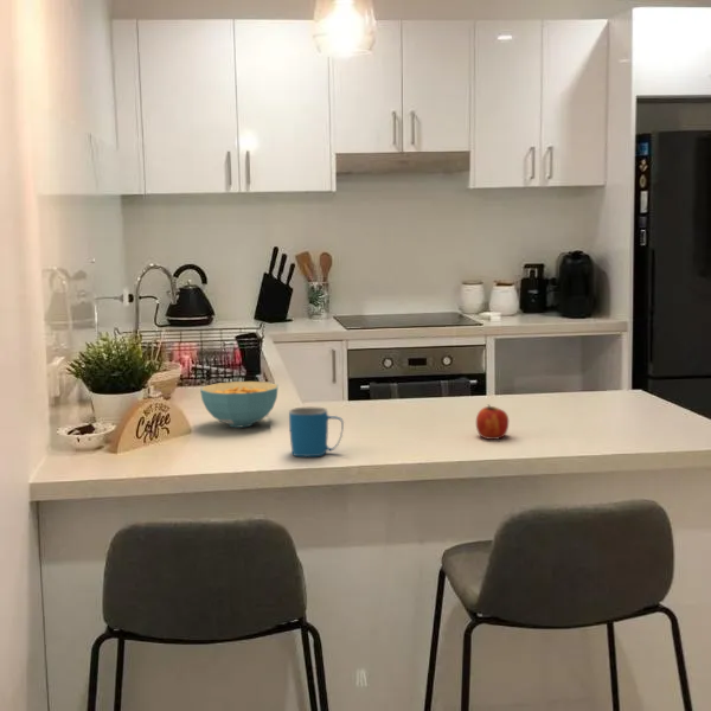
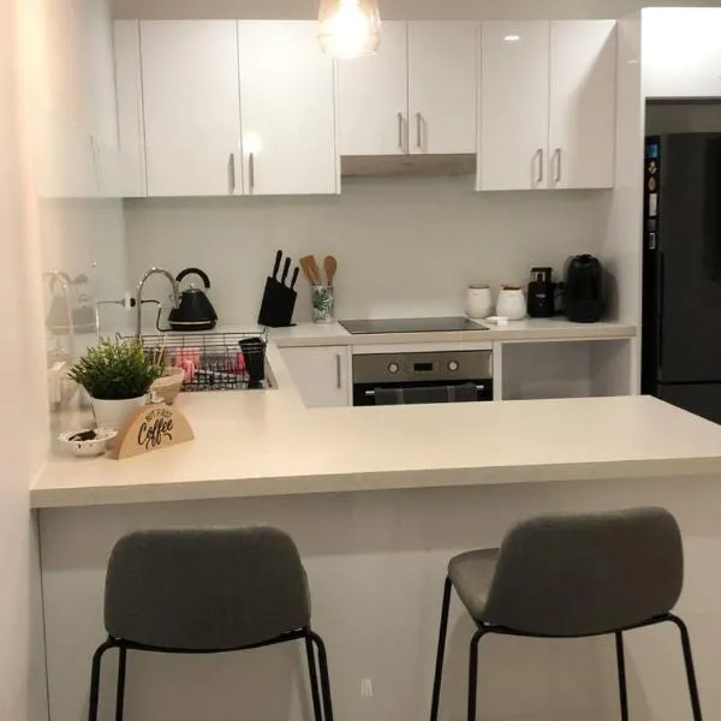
- fruit [475,403,510,441]
- mug [288,406,345,459]
- cereal bowl [199,380,280,429]
